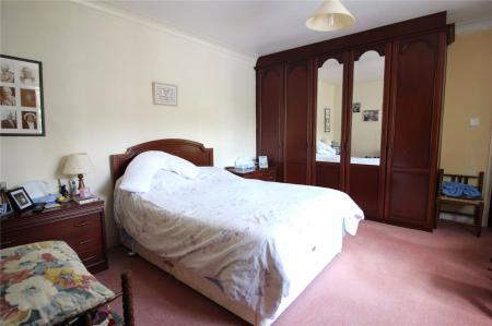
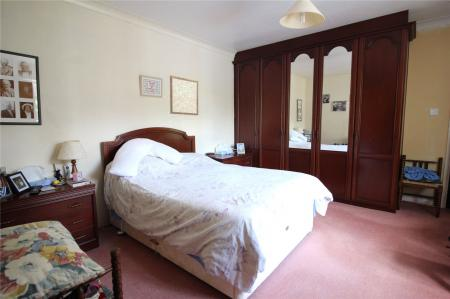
+ wall art [169,75,199,116]
